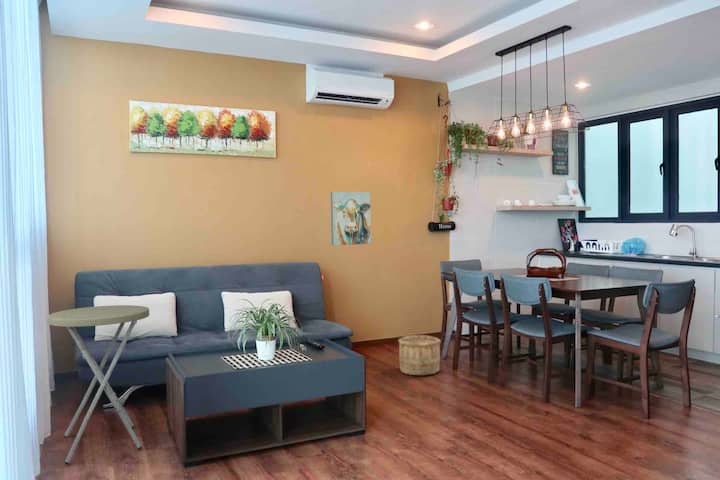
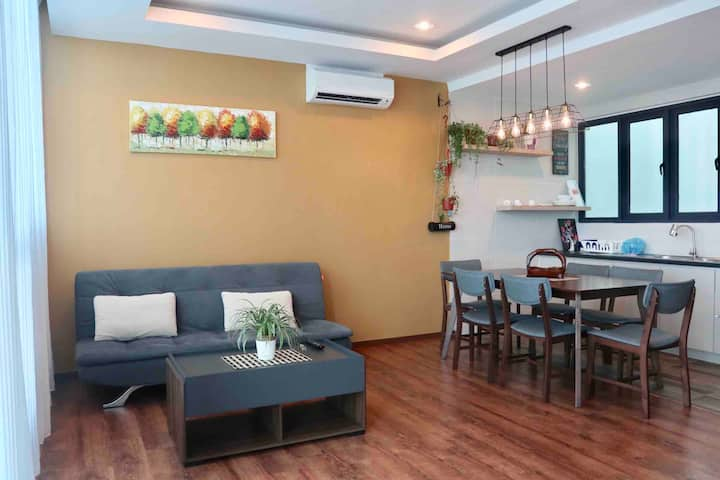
- wall art [330,191,372,246]
- side table [46,304,150,465]
- wooden bucket [397,334,442,376]
